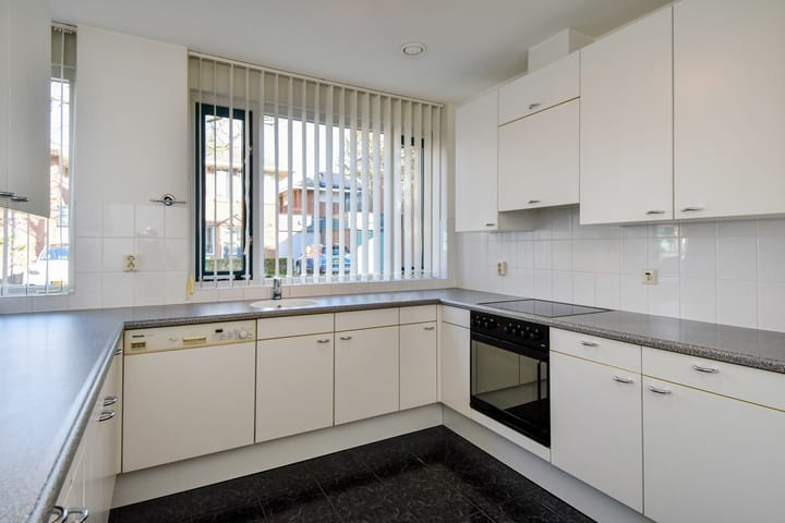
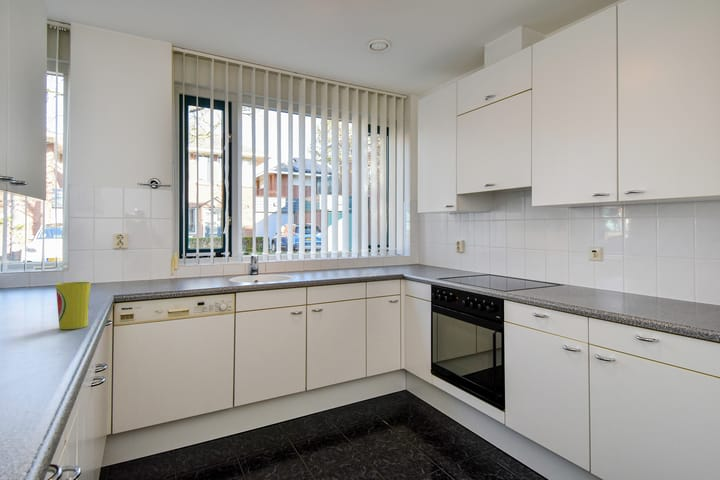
+ cup [55,281,92,330]
